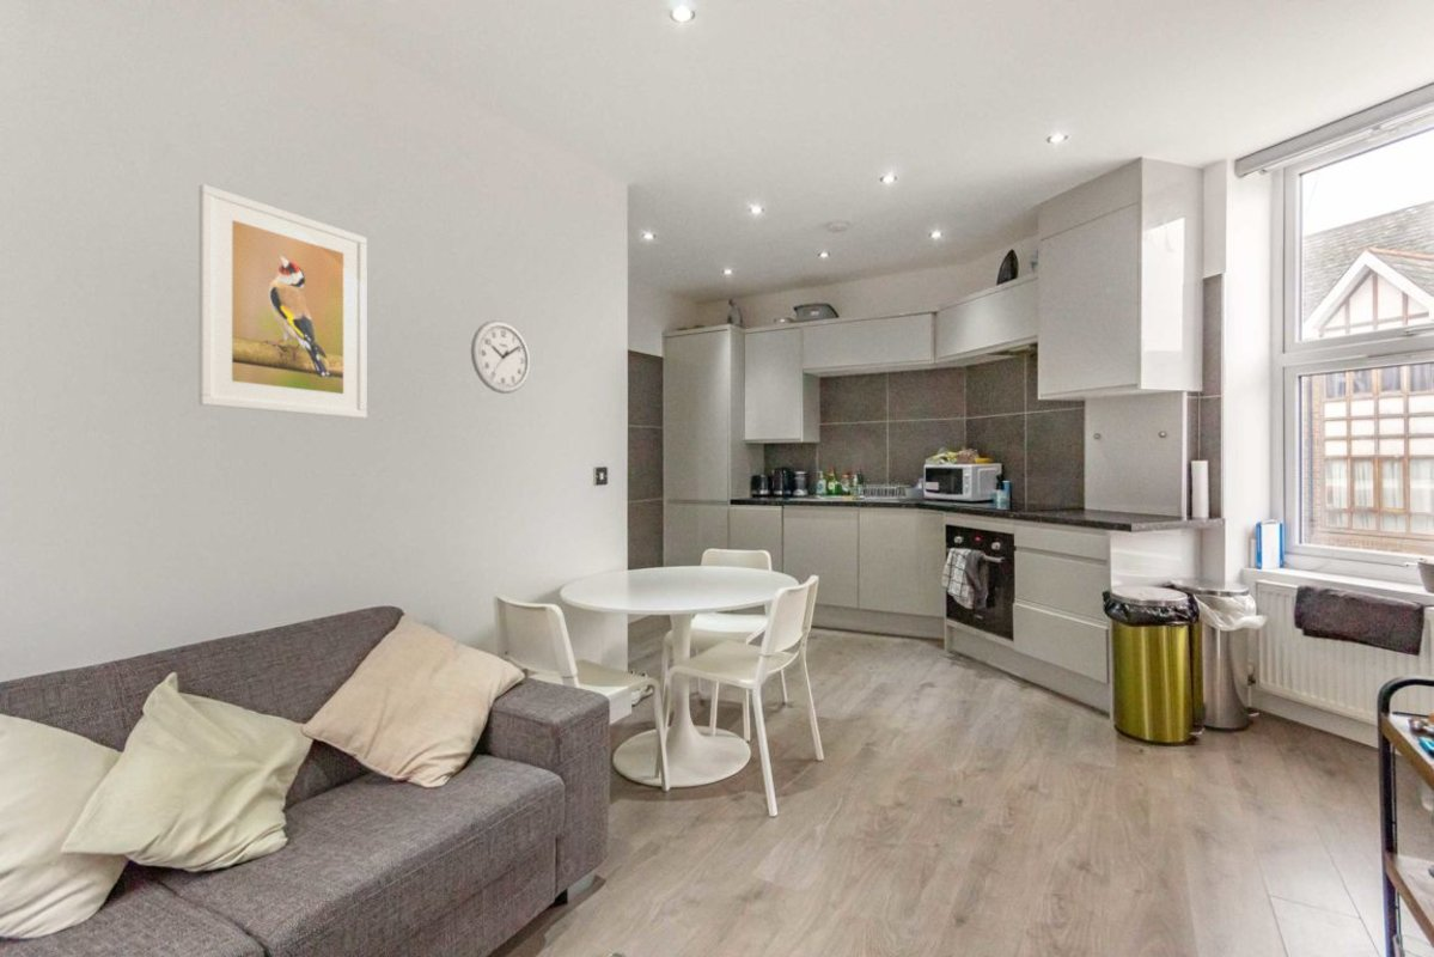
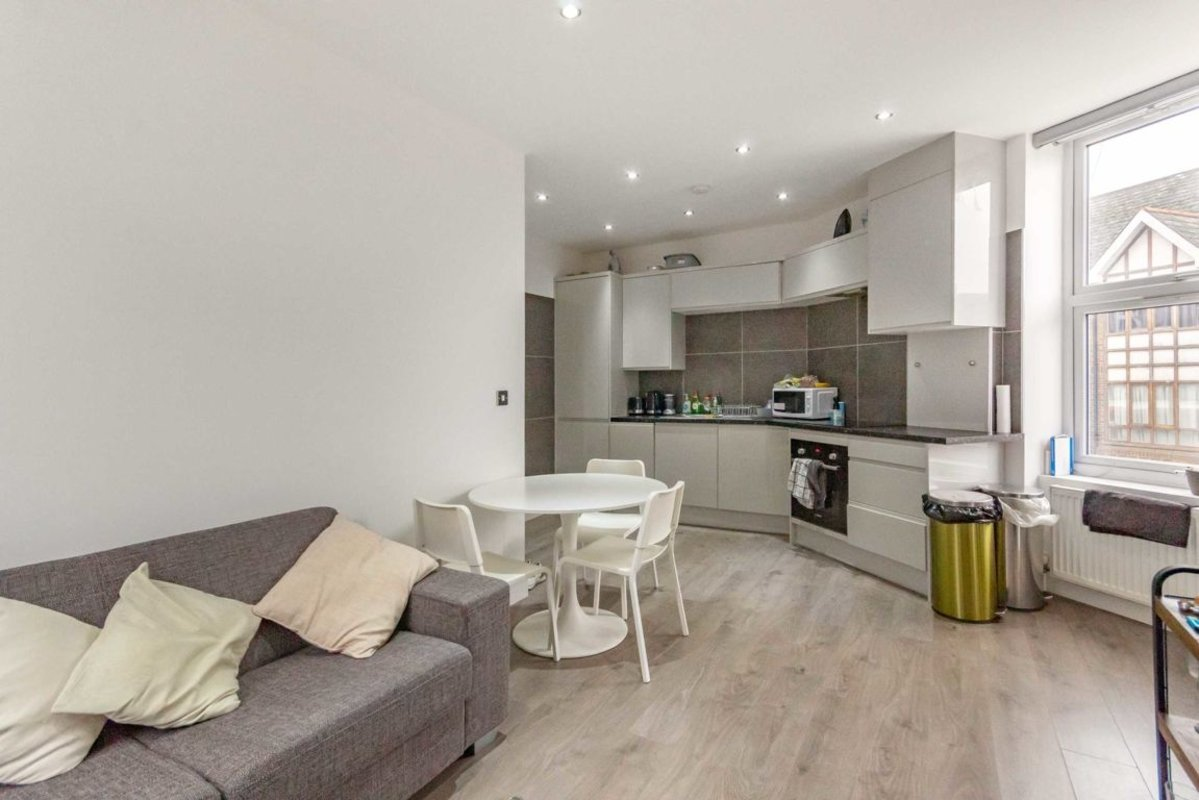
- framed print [197,183,368,420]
- wall clock [470,319,531,395]
